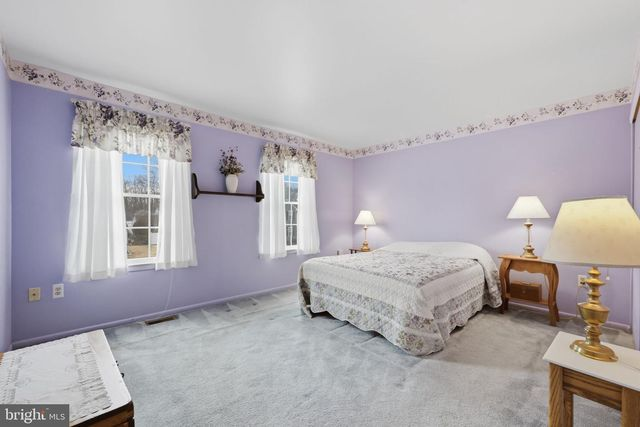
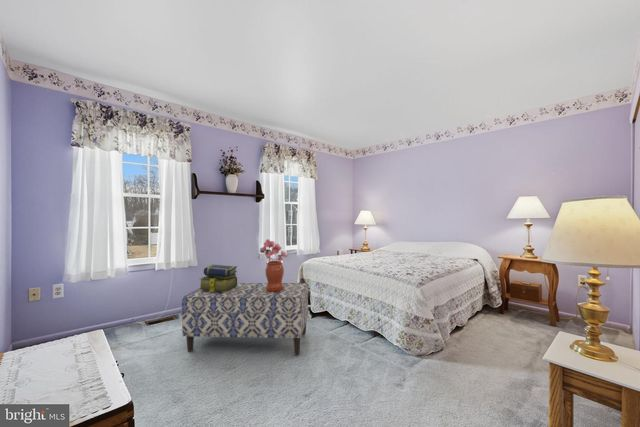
+ stack of books [198,263,238,293]
+ bench [181,282,309,356]
+ potted flower [259,238,288,291]
